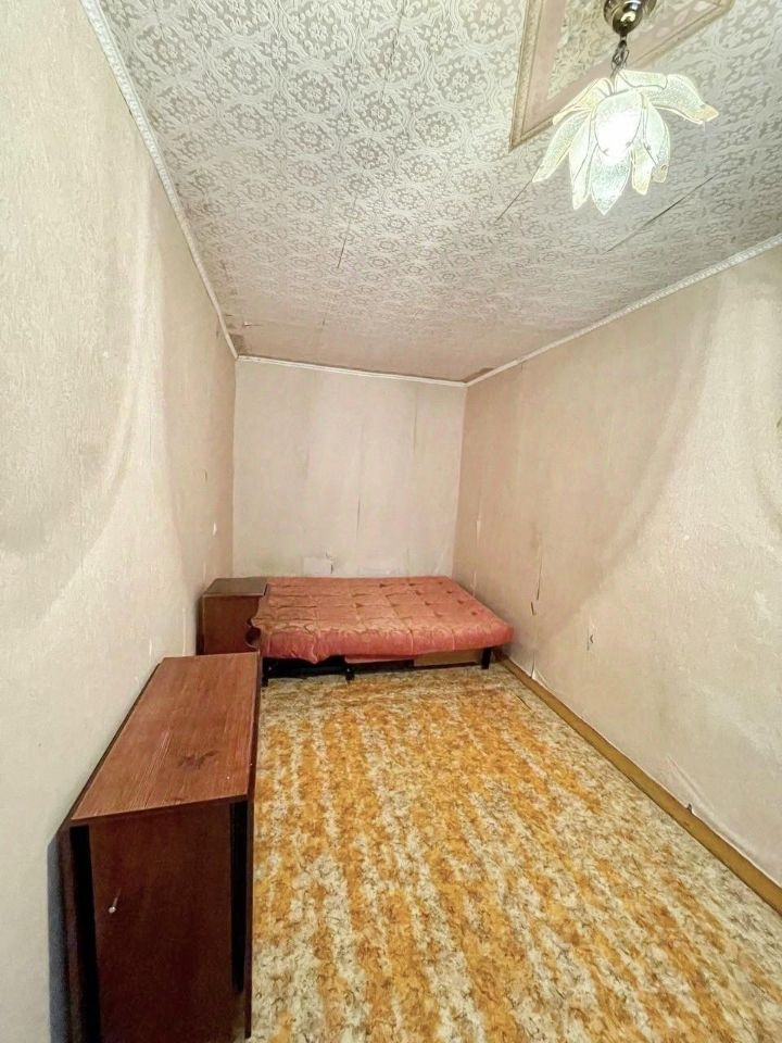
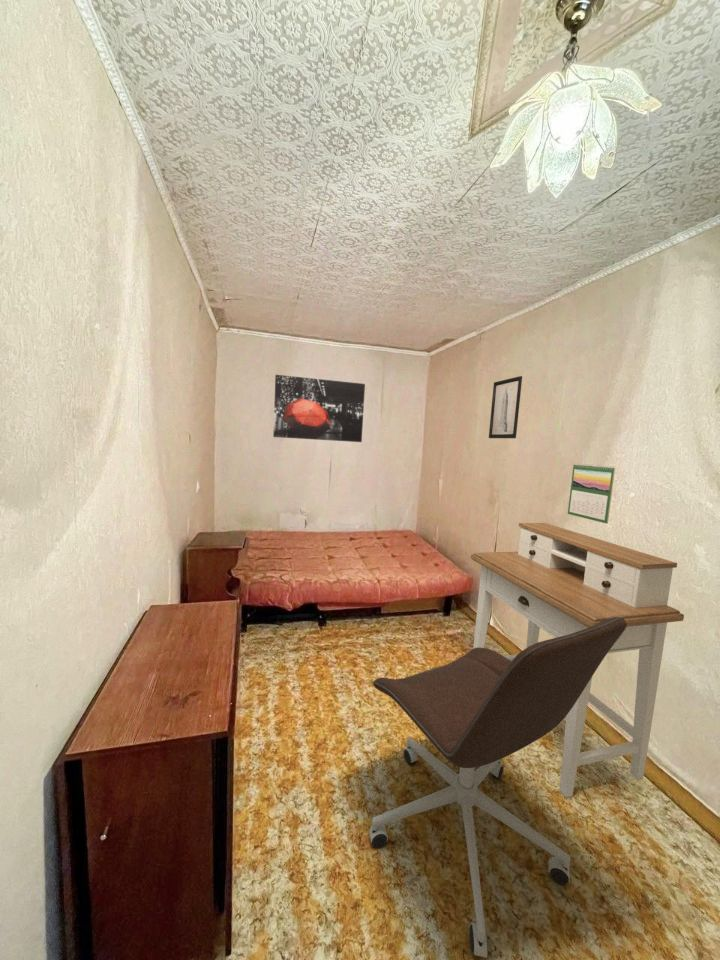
+ wall art [488,375,523,439]
+ office chair [368,617,627,959]
+ desk [470,522,685,799]
+ calendar [567,462,616,525]
+ wall art [272,374,366,443]
